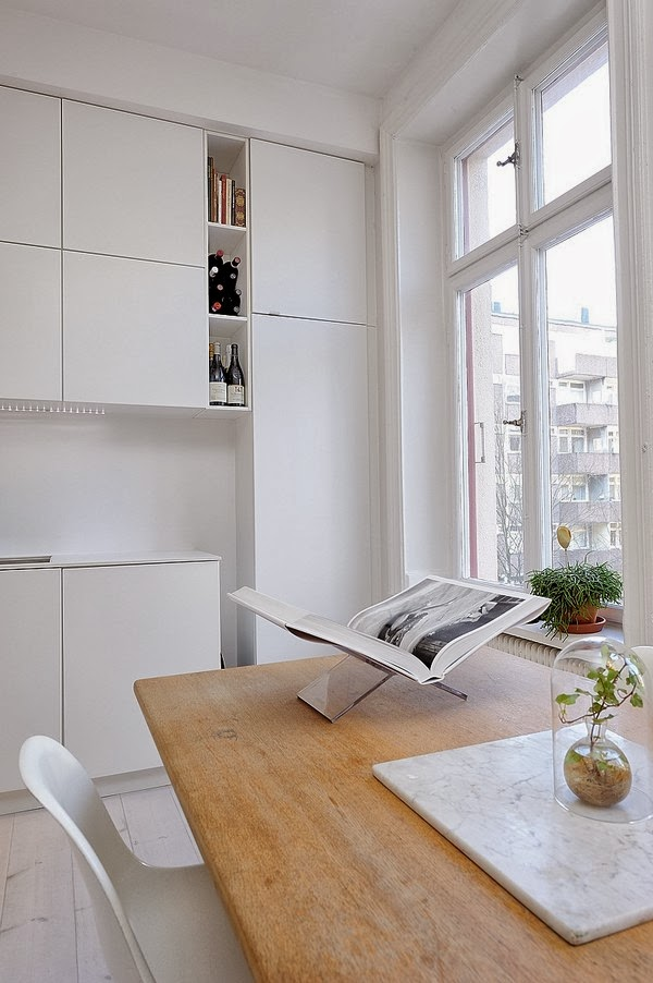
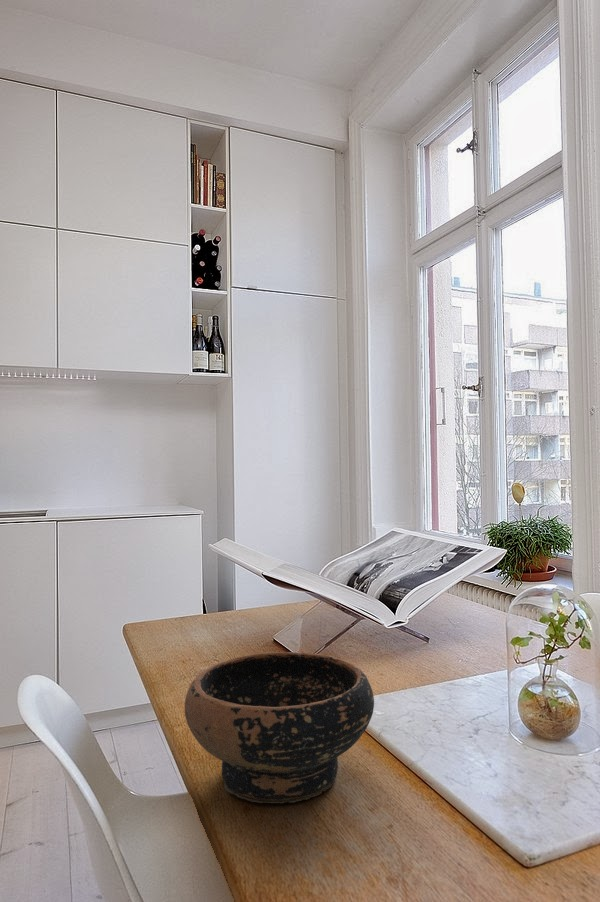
+ bowl [184,651,375,804]
